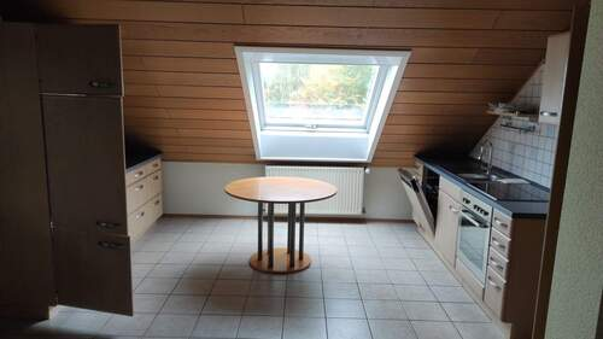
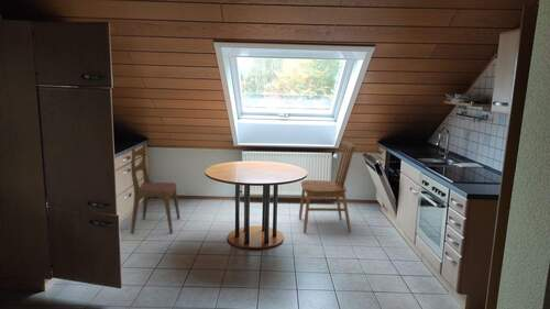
+ dining chair [298,140,356,234]
+ dining chair [130,142,182,234]
